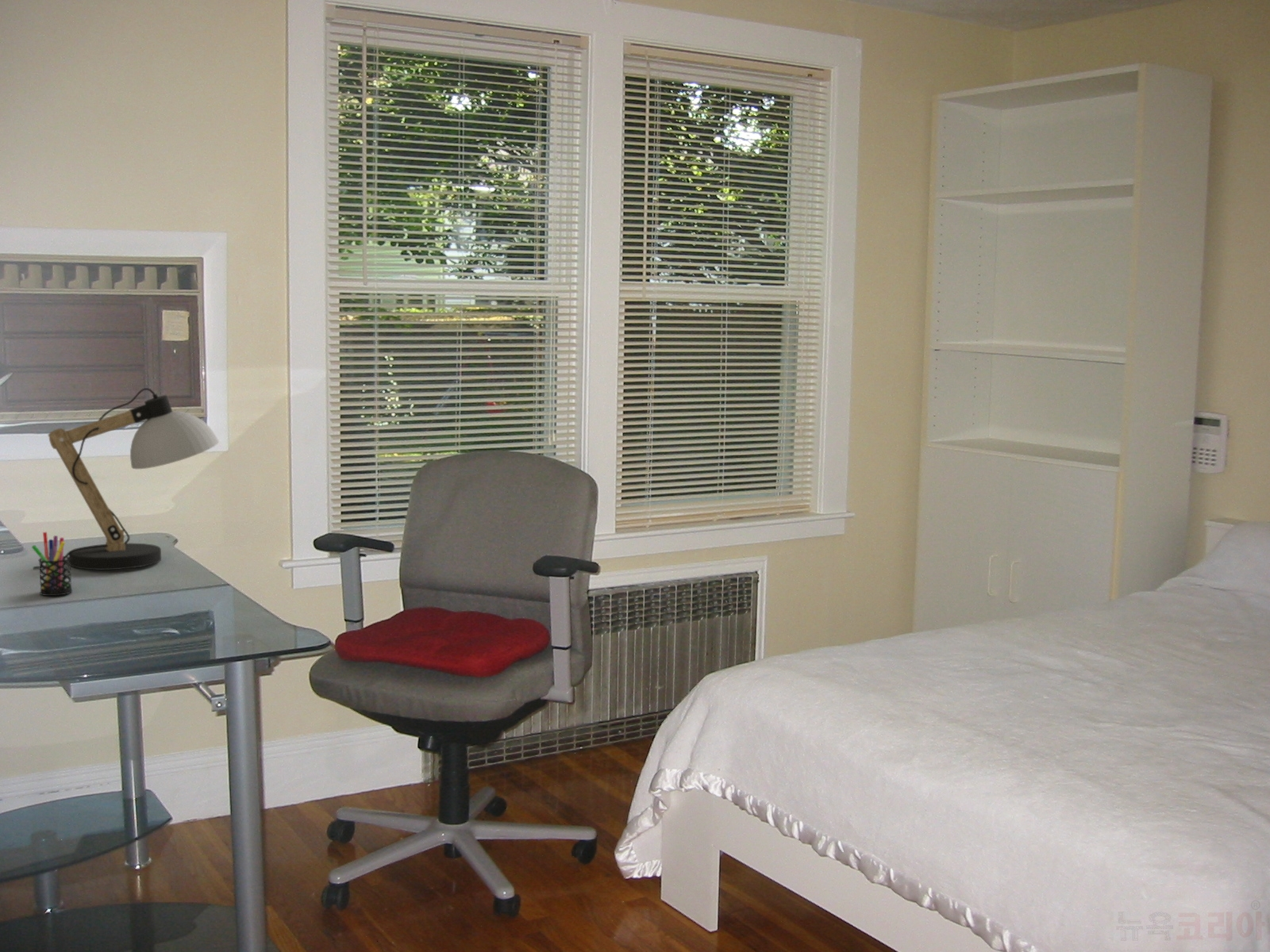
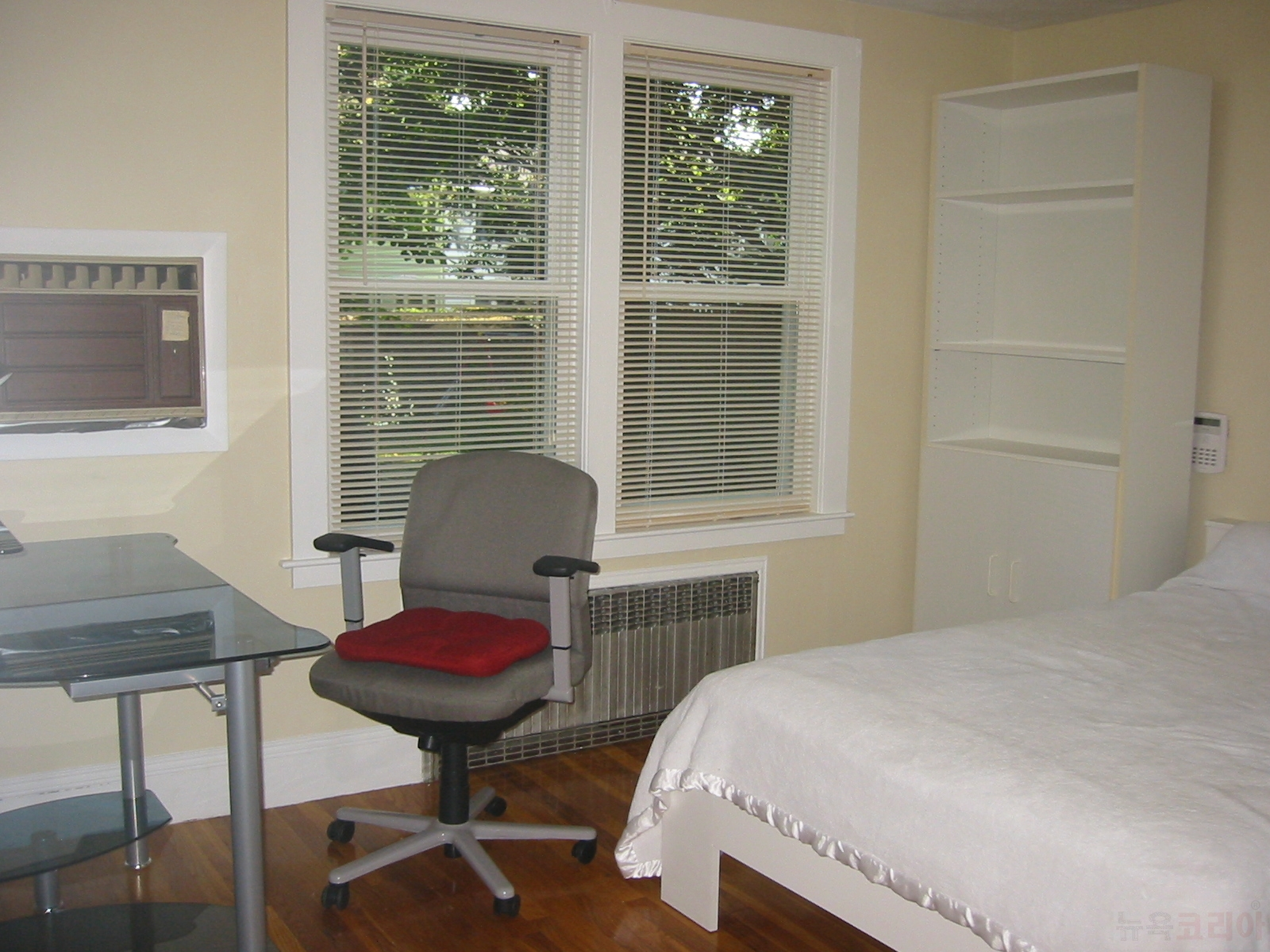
- pen holder [31,532,73,597]
- desk lamp [33,387,220,570]
